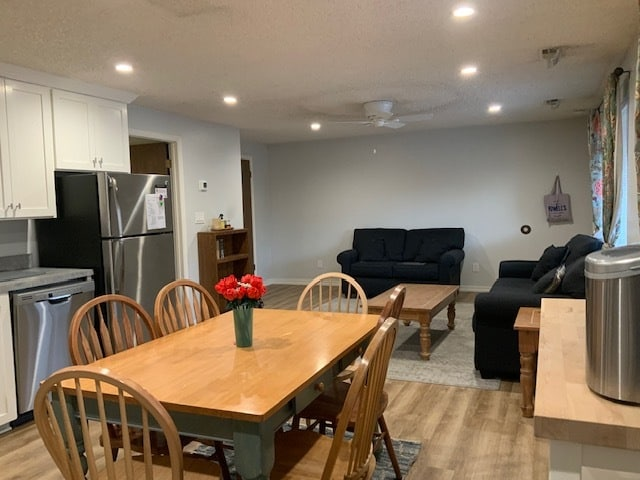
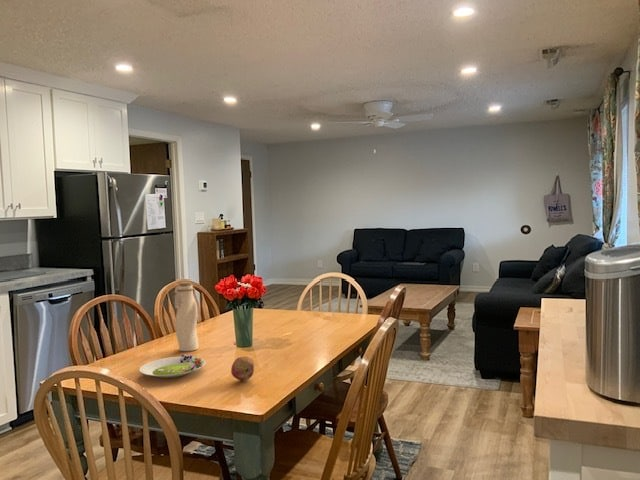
+ water bottle [172,281,199,352]
+ fruit [230,356,255,382]
+ salad plate [138,353,207,379]
